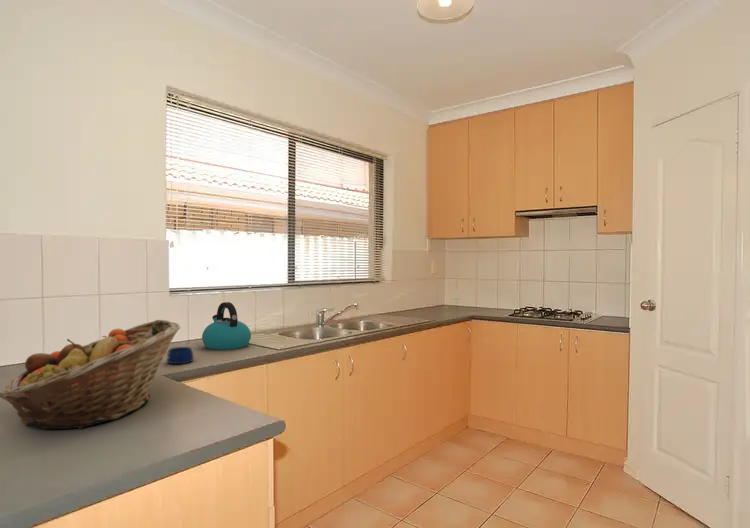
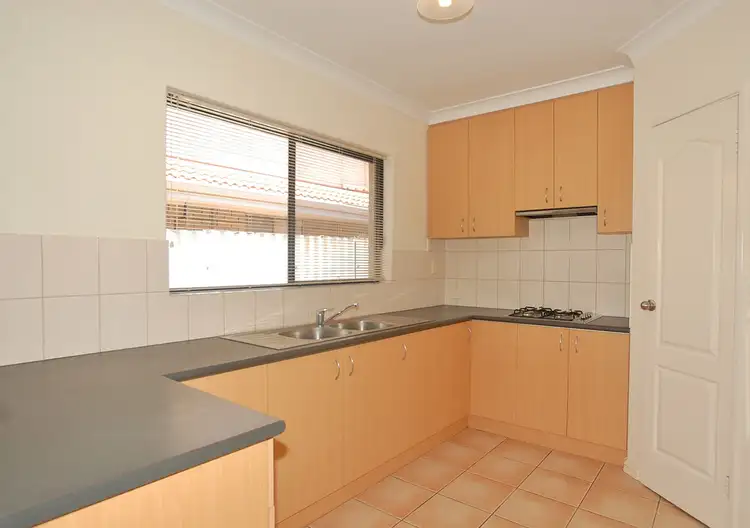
- mug [165,346,195,365]
- kettle [201,301,252,351]
- fruit basket [0,319,181,430]
